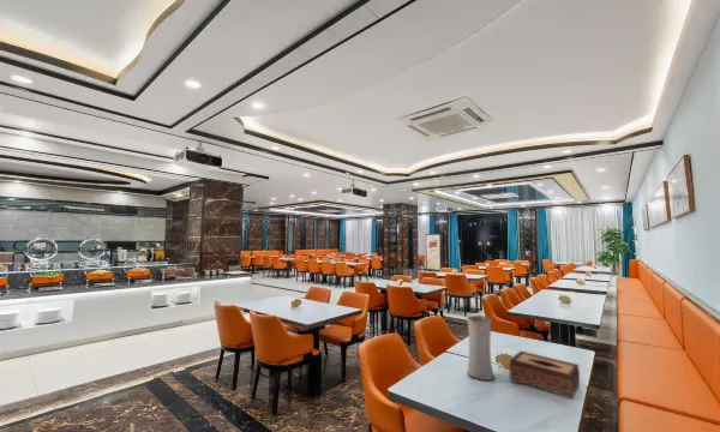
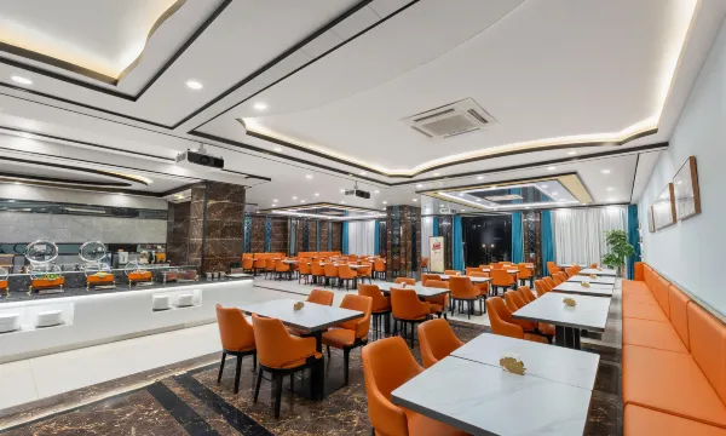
- vase [466,314,497,382]
- tissue box [508,349,581,401]
